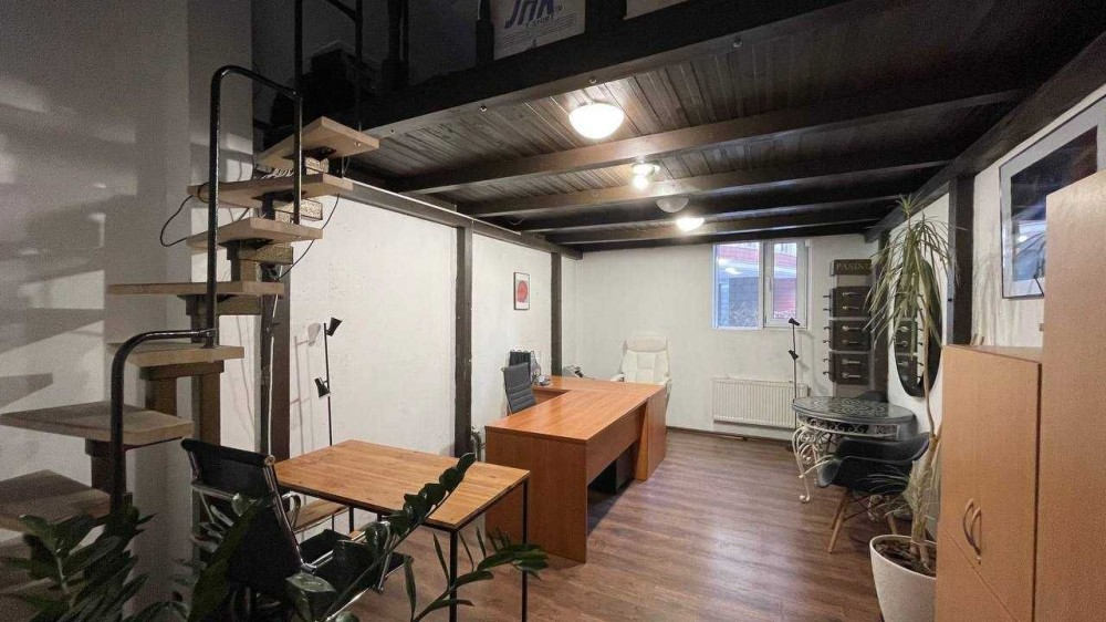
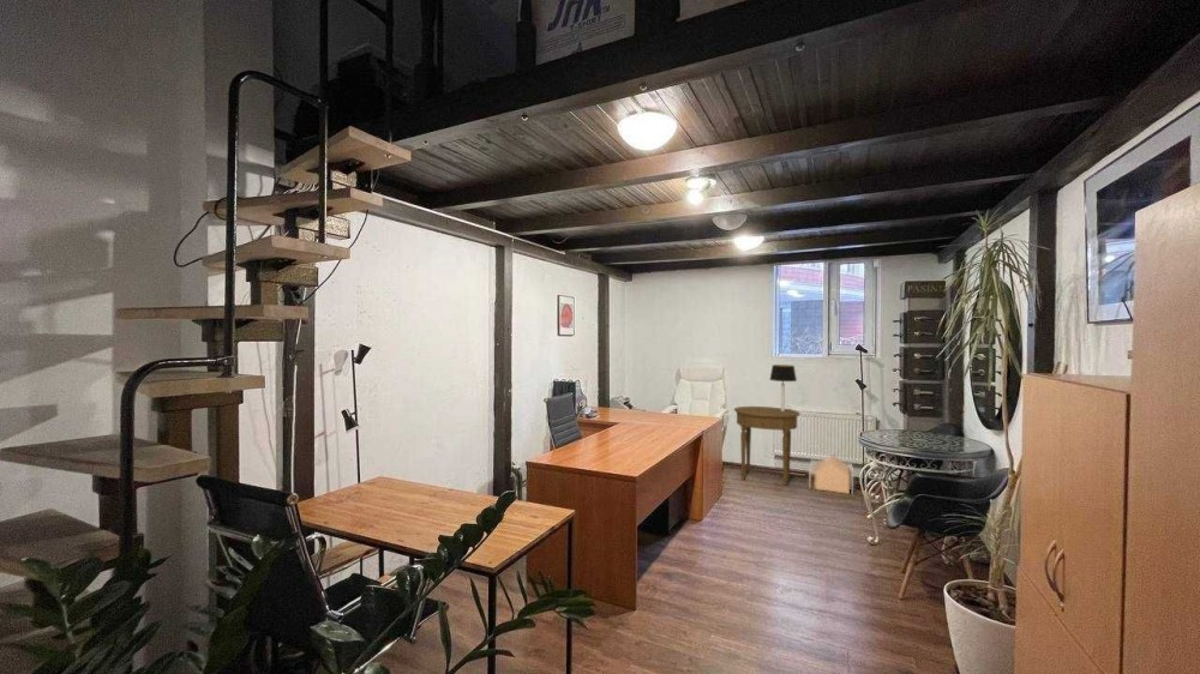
+ side table [733,405,802,487]
+ table lamp [768,363,798,411]
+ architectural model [808,453,854,495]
